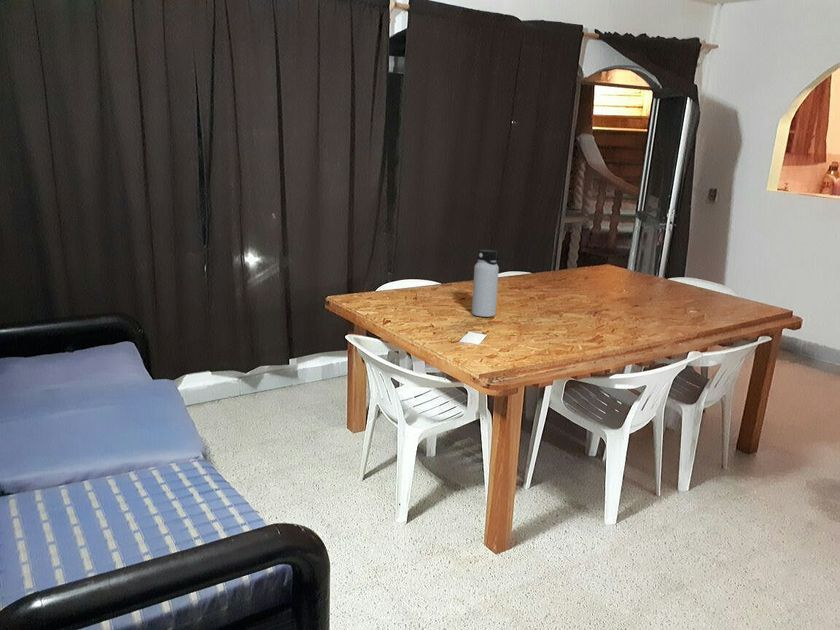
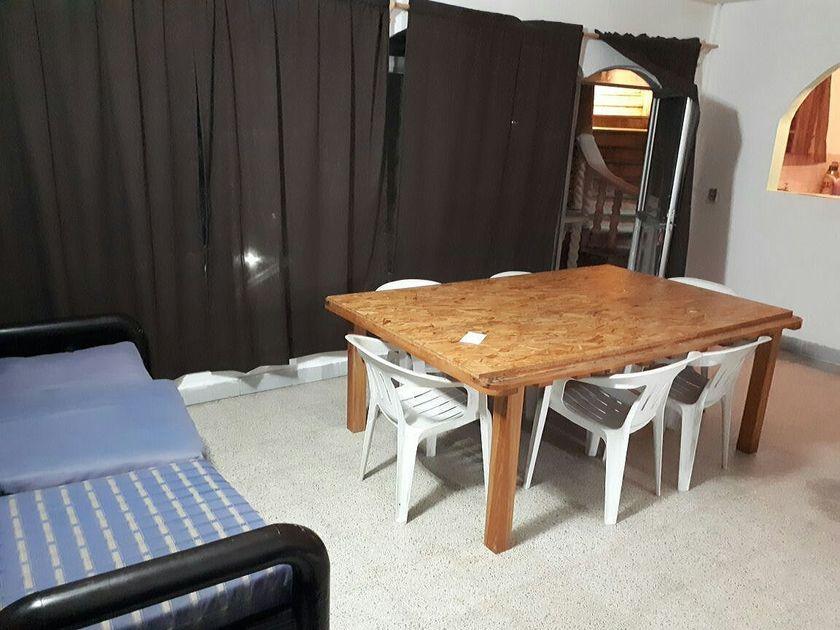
- water bottle [471,249,500,318]
